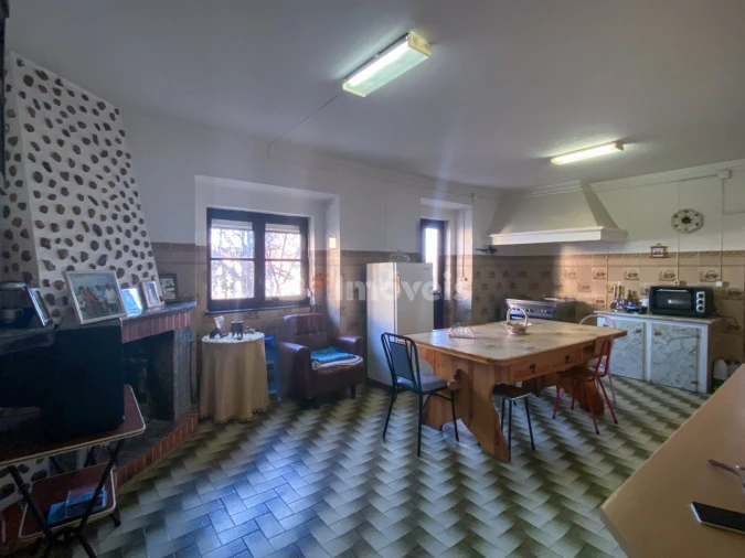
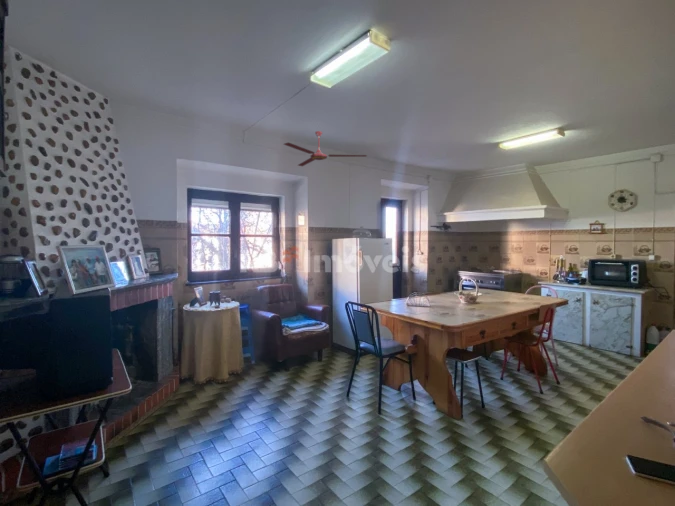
+ ceiling fan [283,130,368,167]
